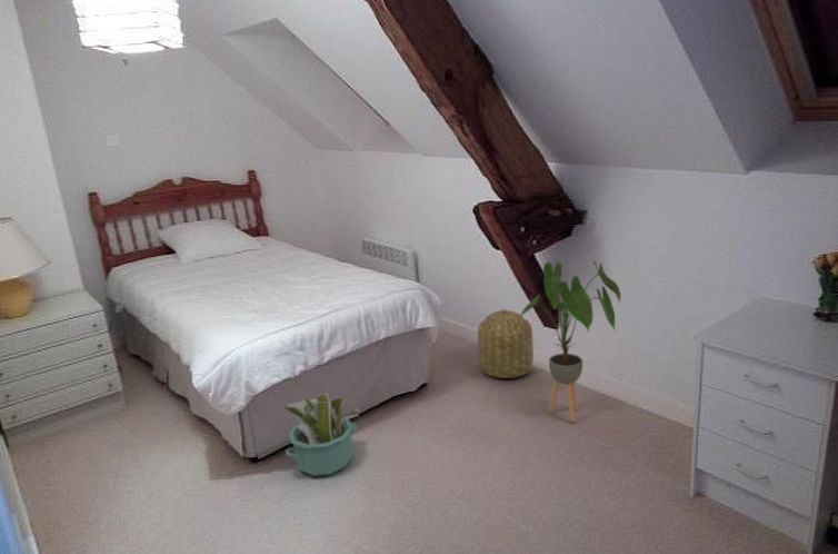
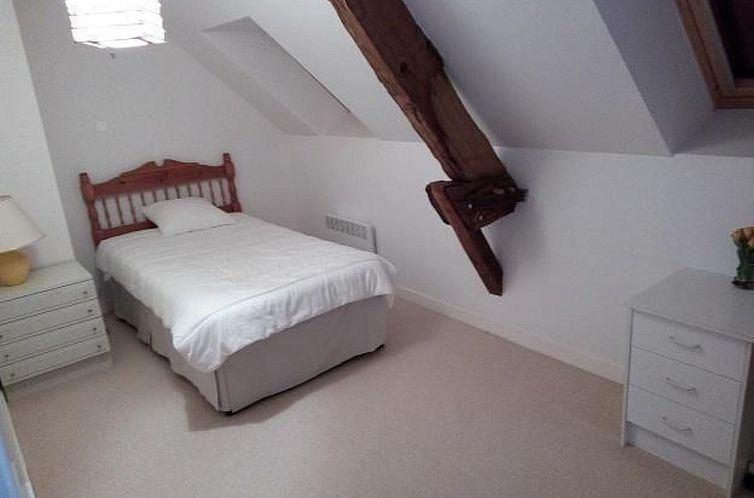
- decorative plant [282,392,361,477]
- basket [477,308,535,379]
- house plant [517,260,621,424]
